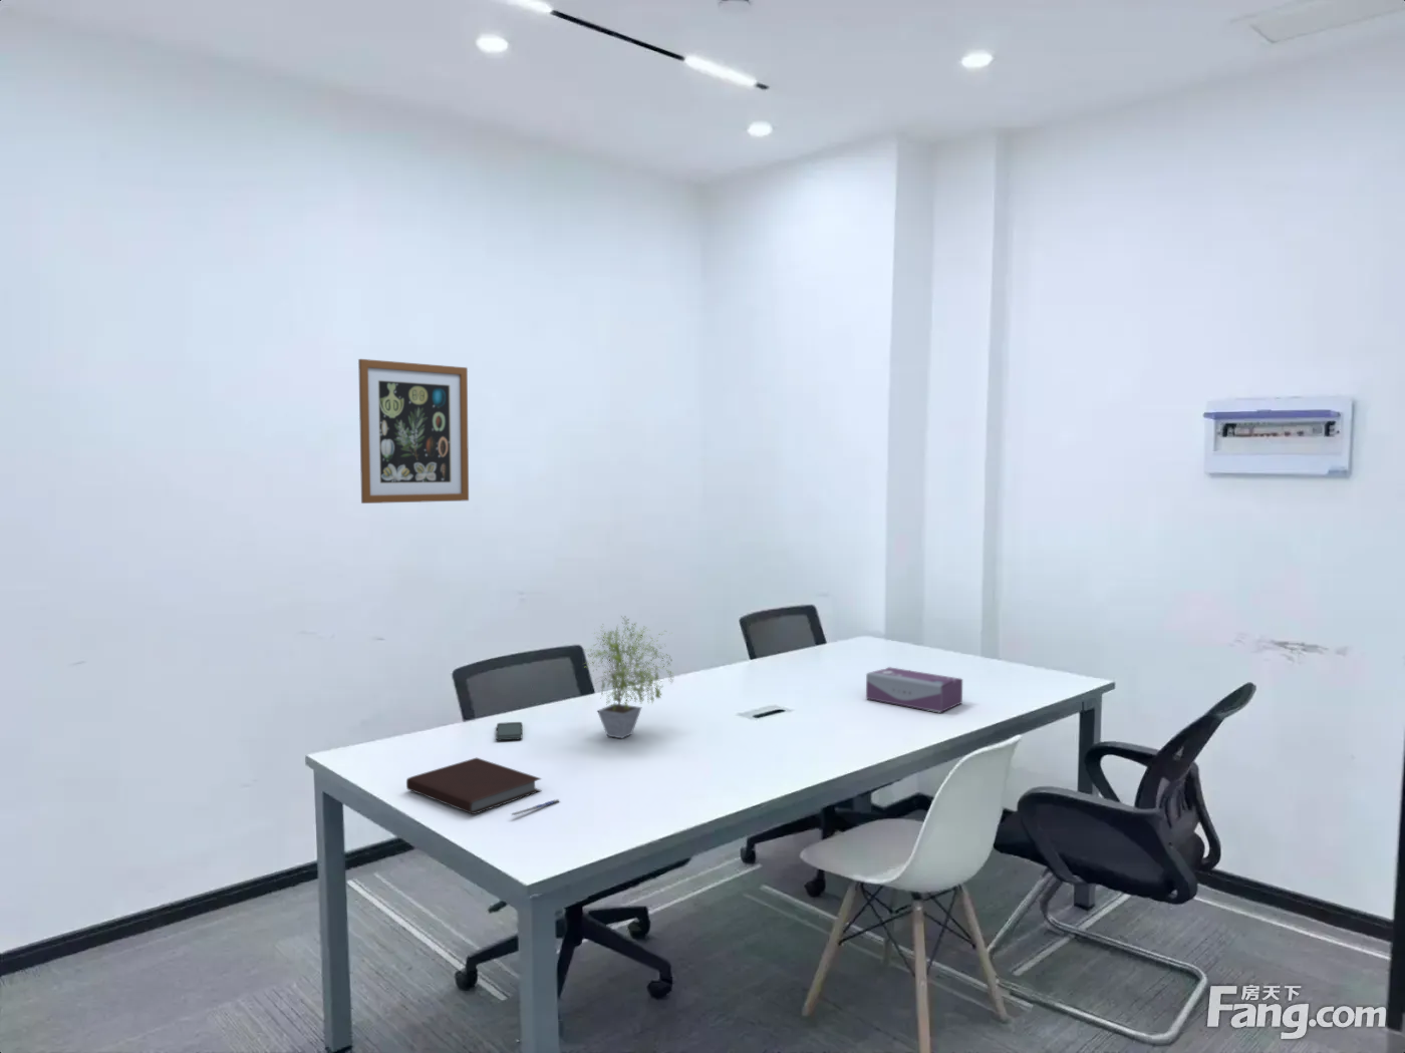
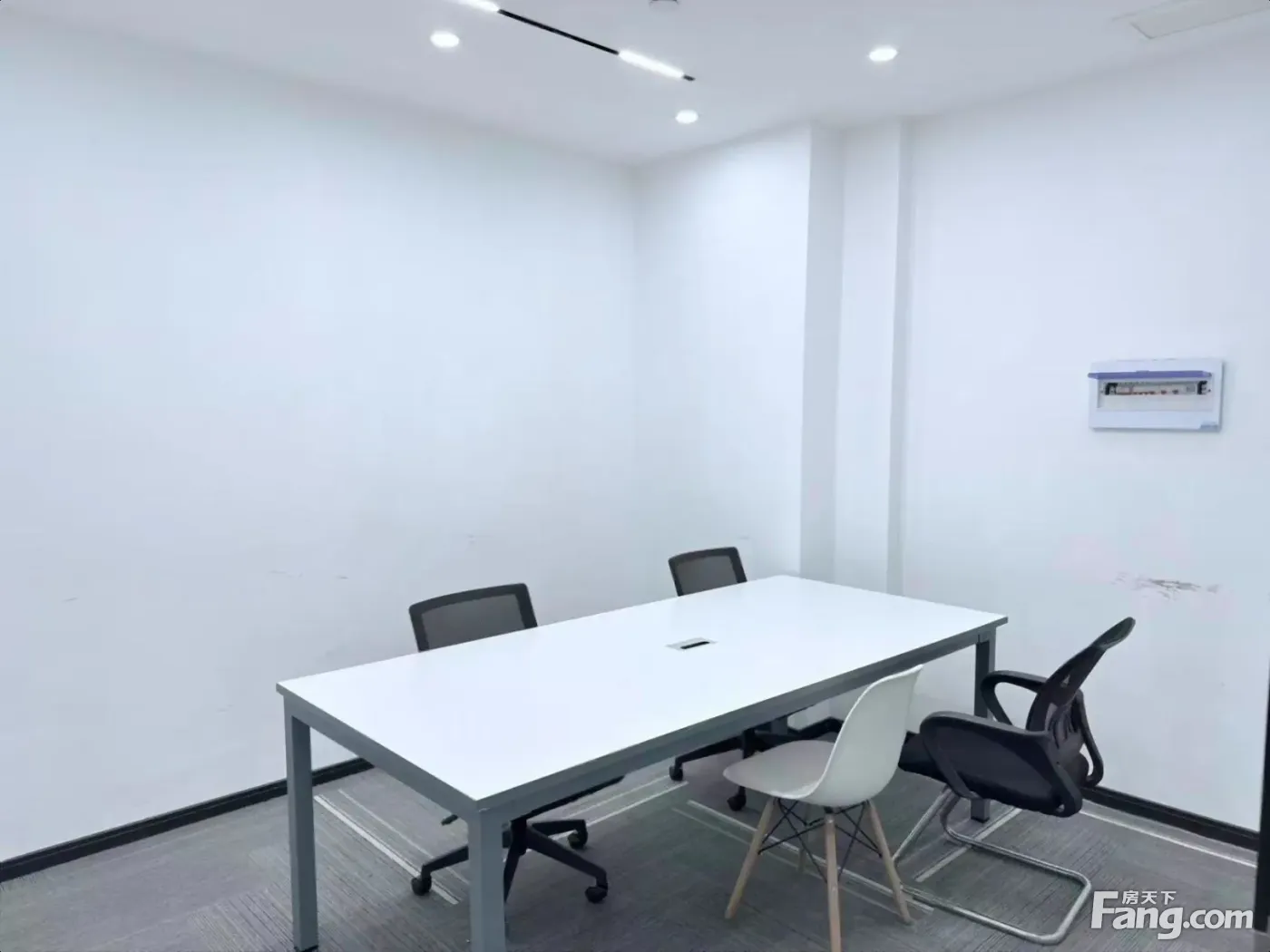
- tissue box [865,666,964,715]
- potted plant [582,615,676,739]
- smartphone [495,721,523,741]
- wall art [357,358,470,504]
- notebook [405,758,543,815]
- pen [510,799,560,817]
